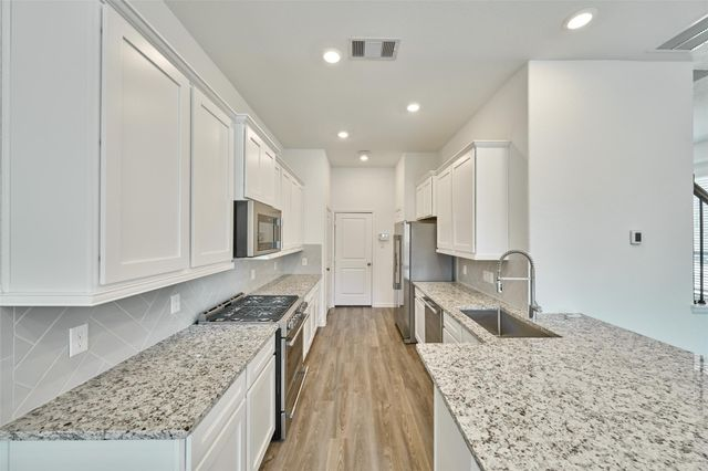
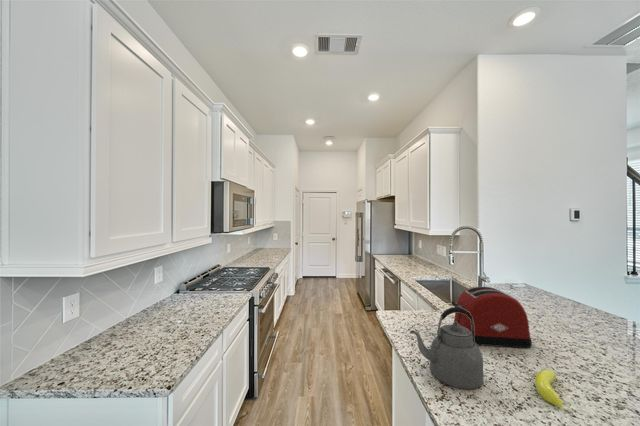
+ banana [534,368,564,408]
+ toaster [450,285,533,349]
+ kettle [409,306,485,390]
